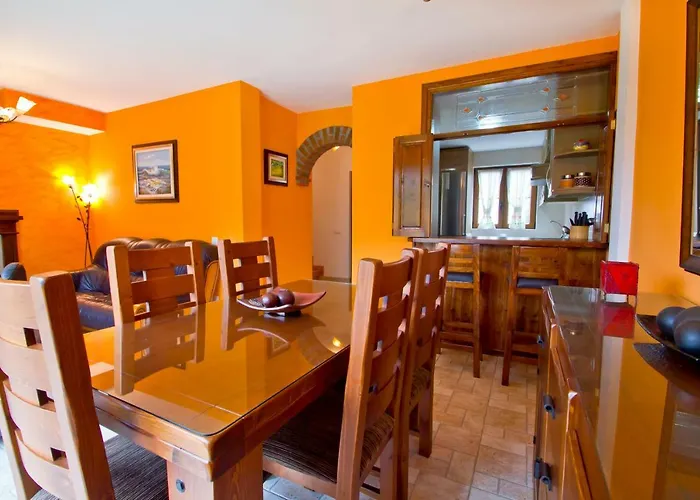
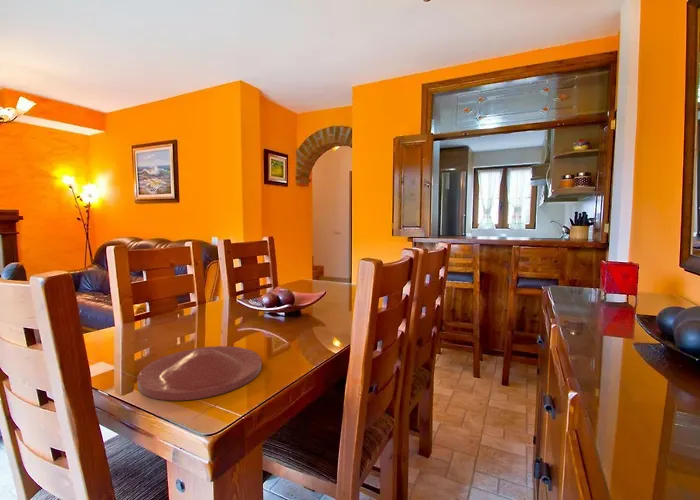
+ plate [136,345,262,402]
